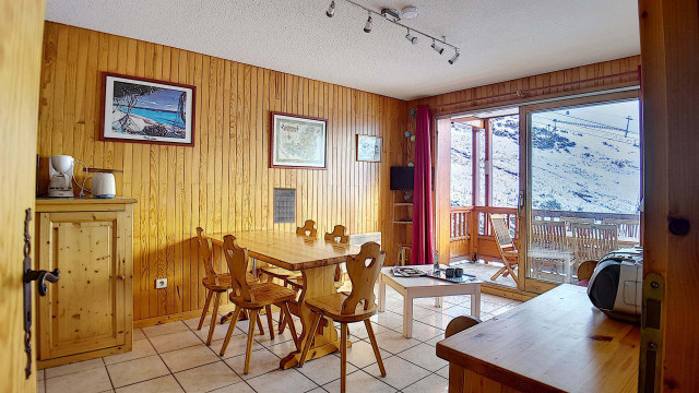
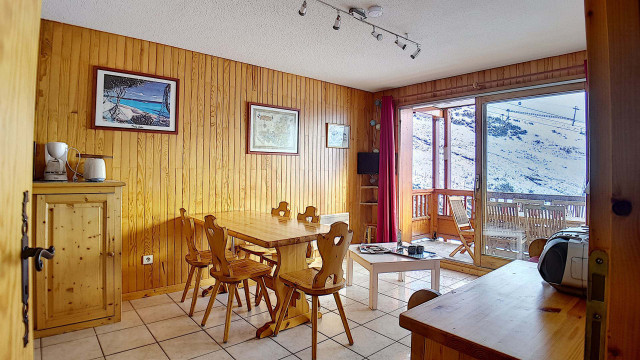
- calendar [273,182,297,225]
